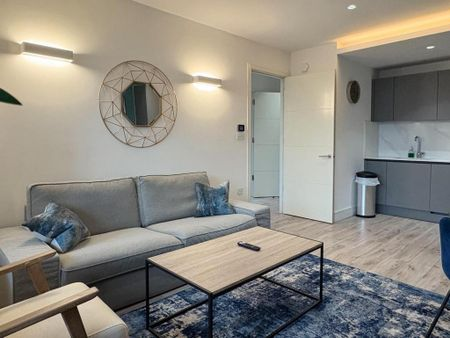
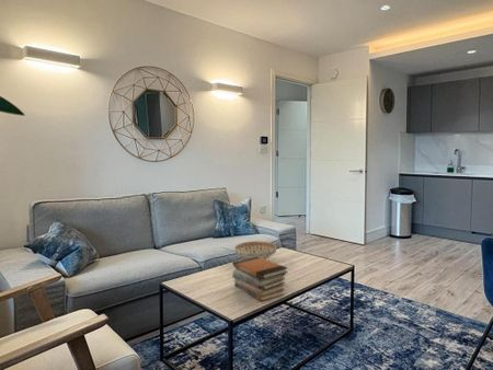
+ decorative bowl [233,240,277,259]
+ book stack [231,256,289,302]
